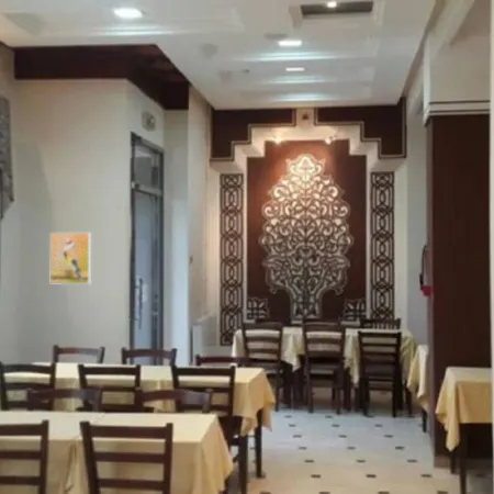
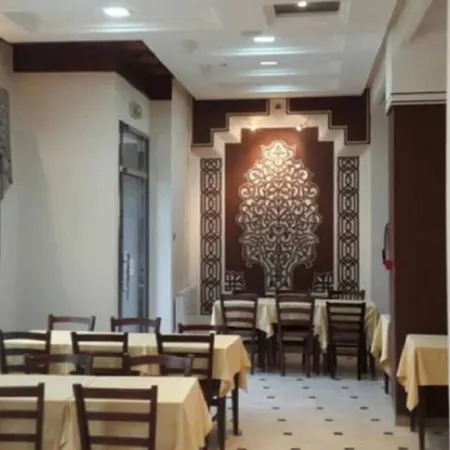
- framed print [49,232,92,285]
